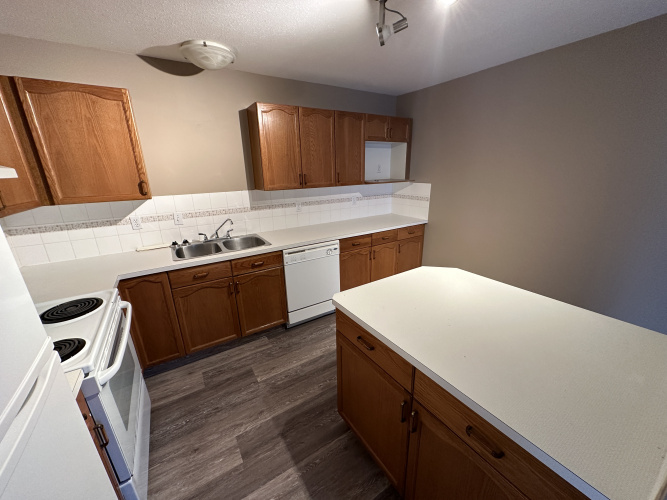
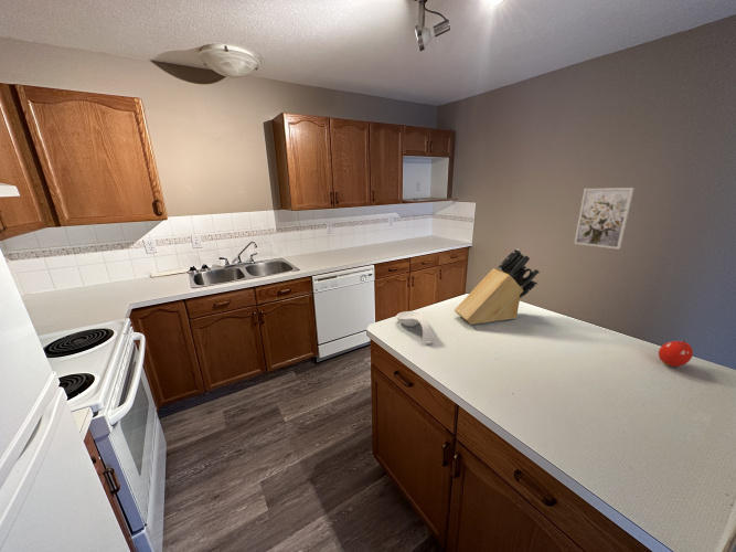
+ knife block [454,247,541,326]
+ wall art [573,187,636,251]
+ spoon rest [396,310,435,342]
+ fruit [658,339,694,368]
